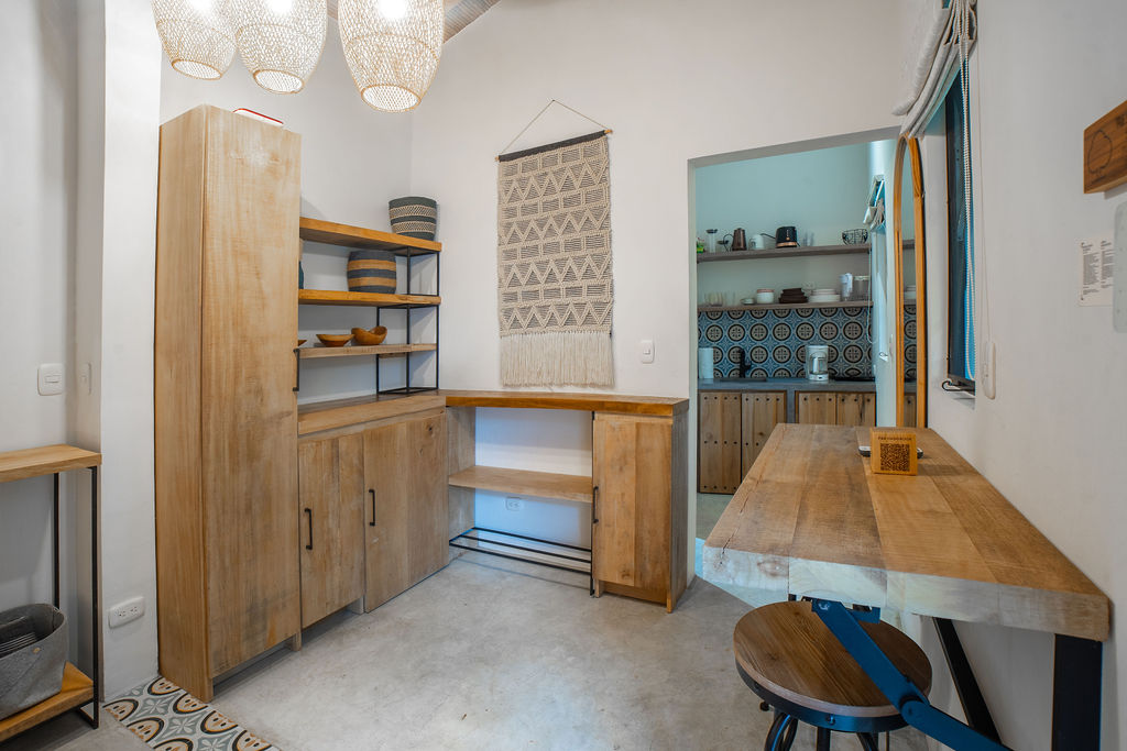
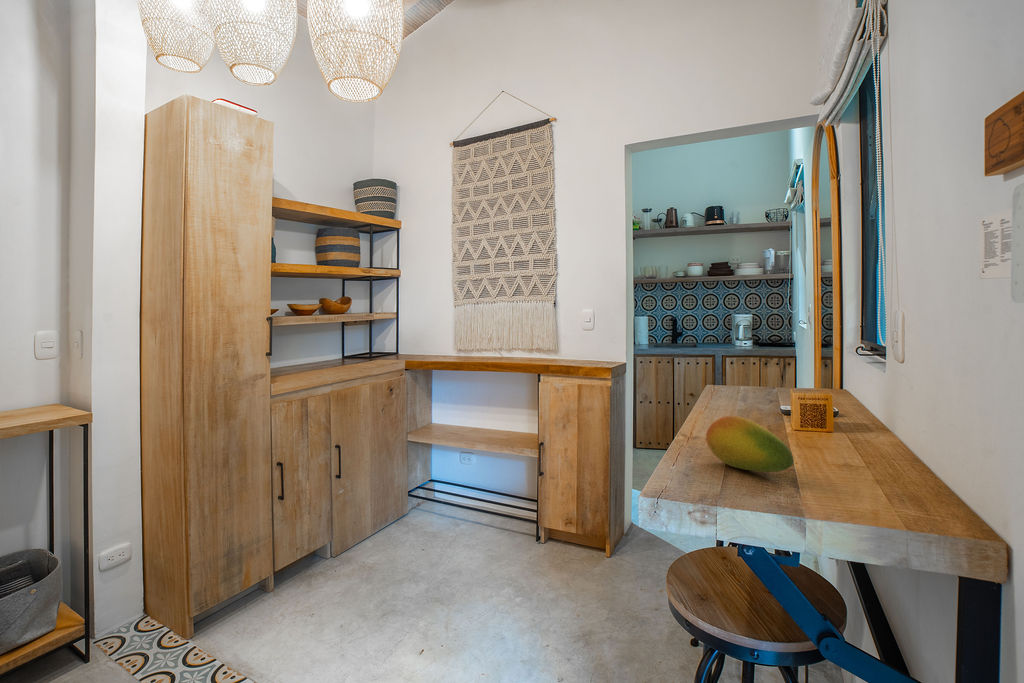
+ fruit [705,415,795,473]
